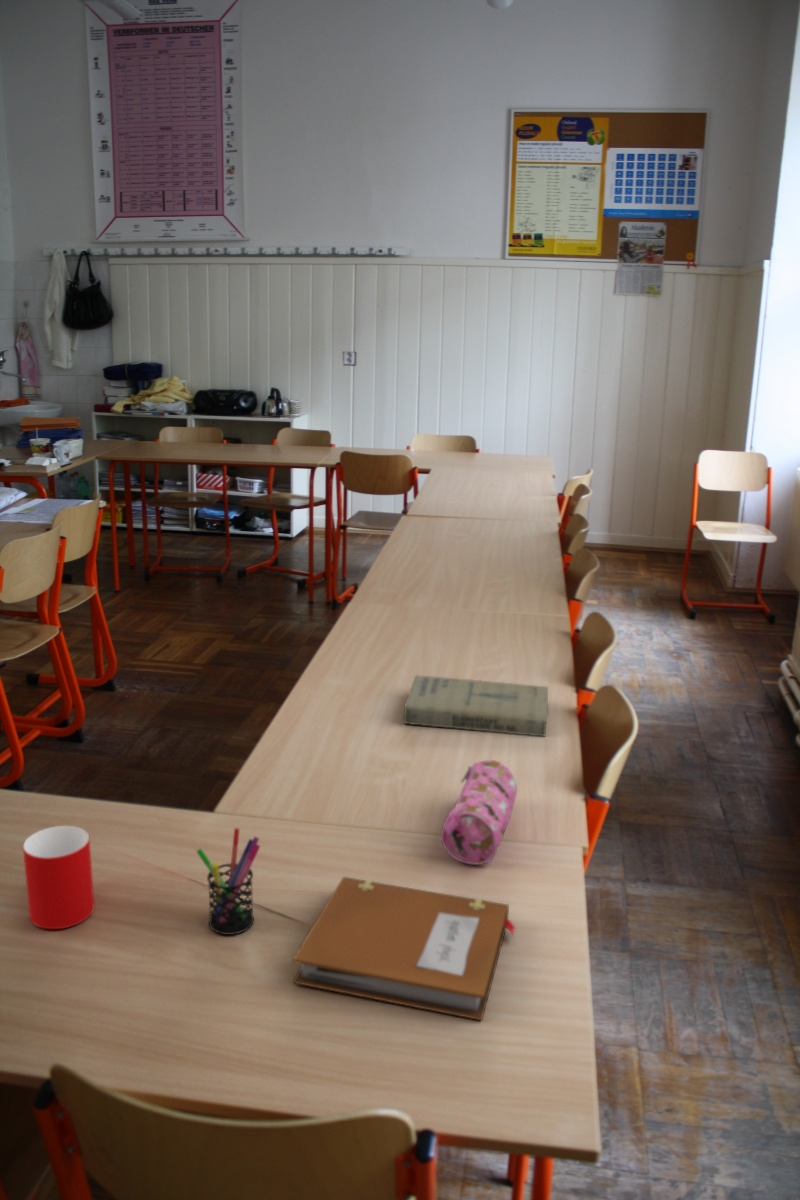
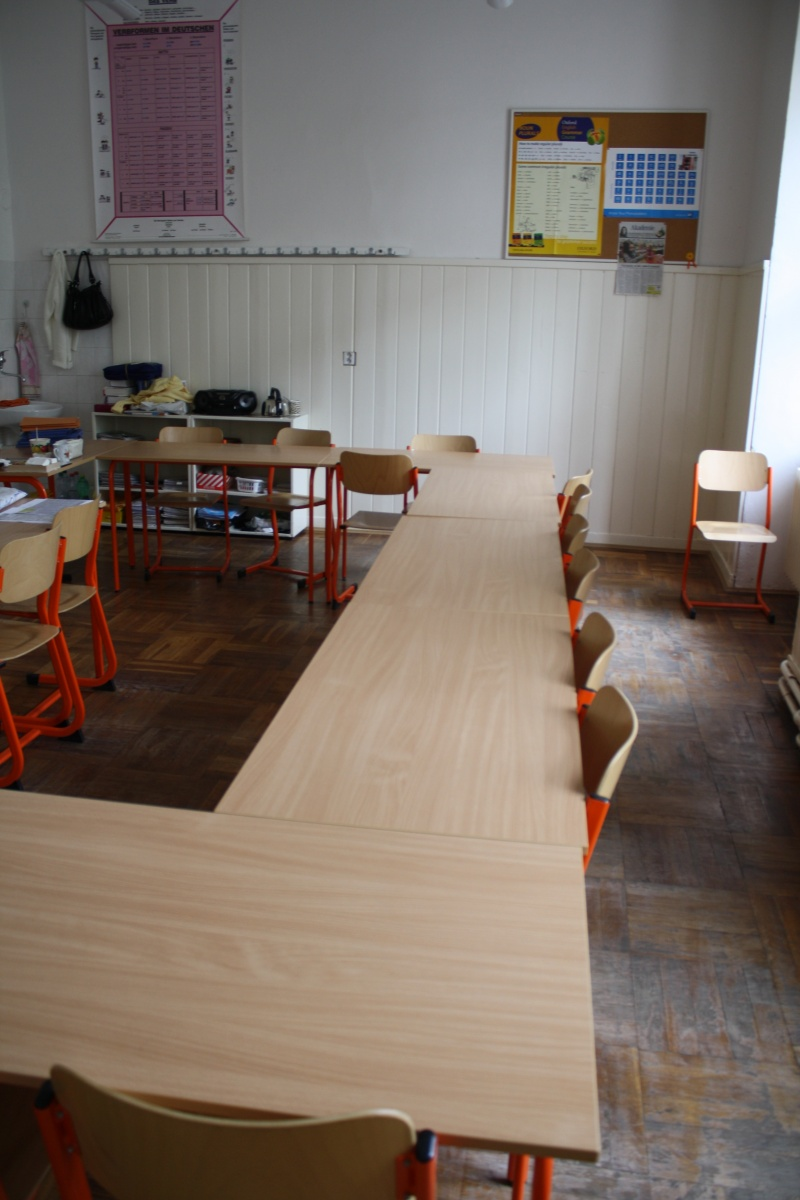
- pen holder [195,827,261,936]
- cup [22,825,95,930]
- pencil case [440,759,518,866]
- notebook [292,876,517,1022]
- book [403,674,549,738]
